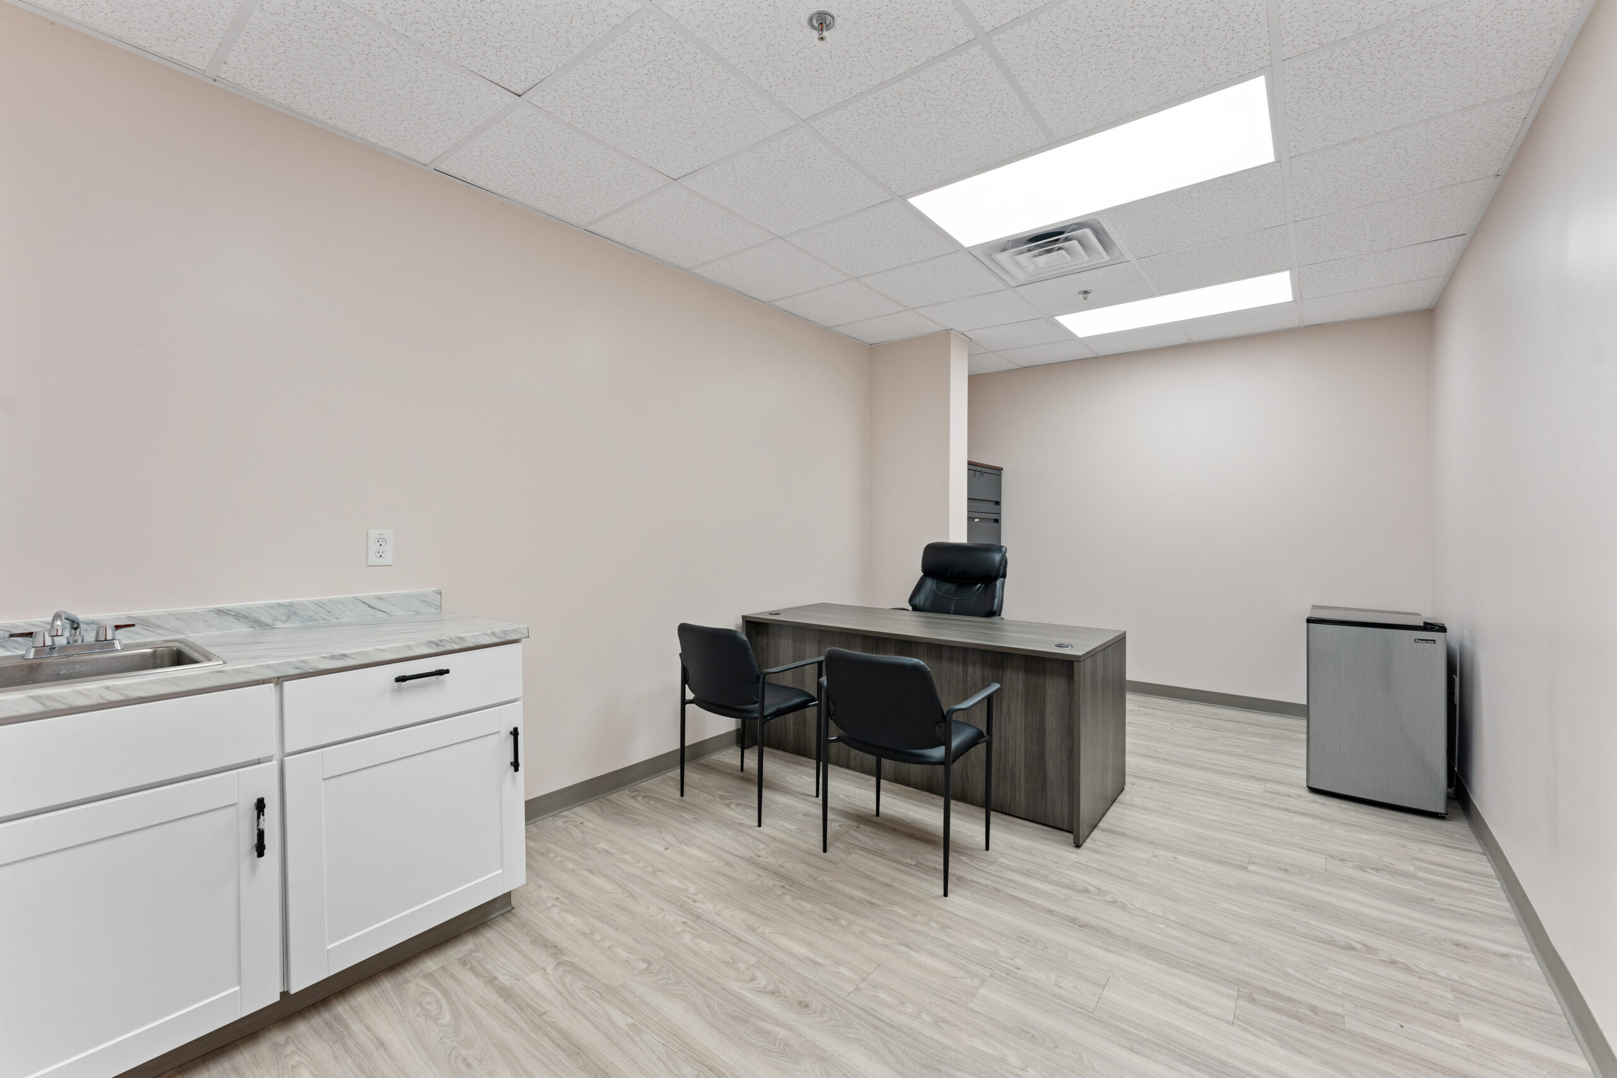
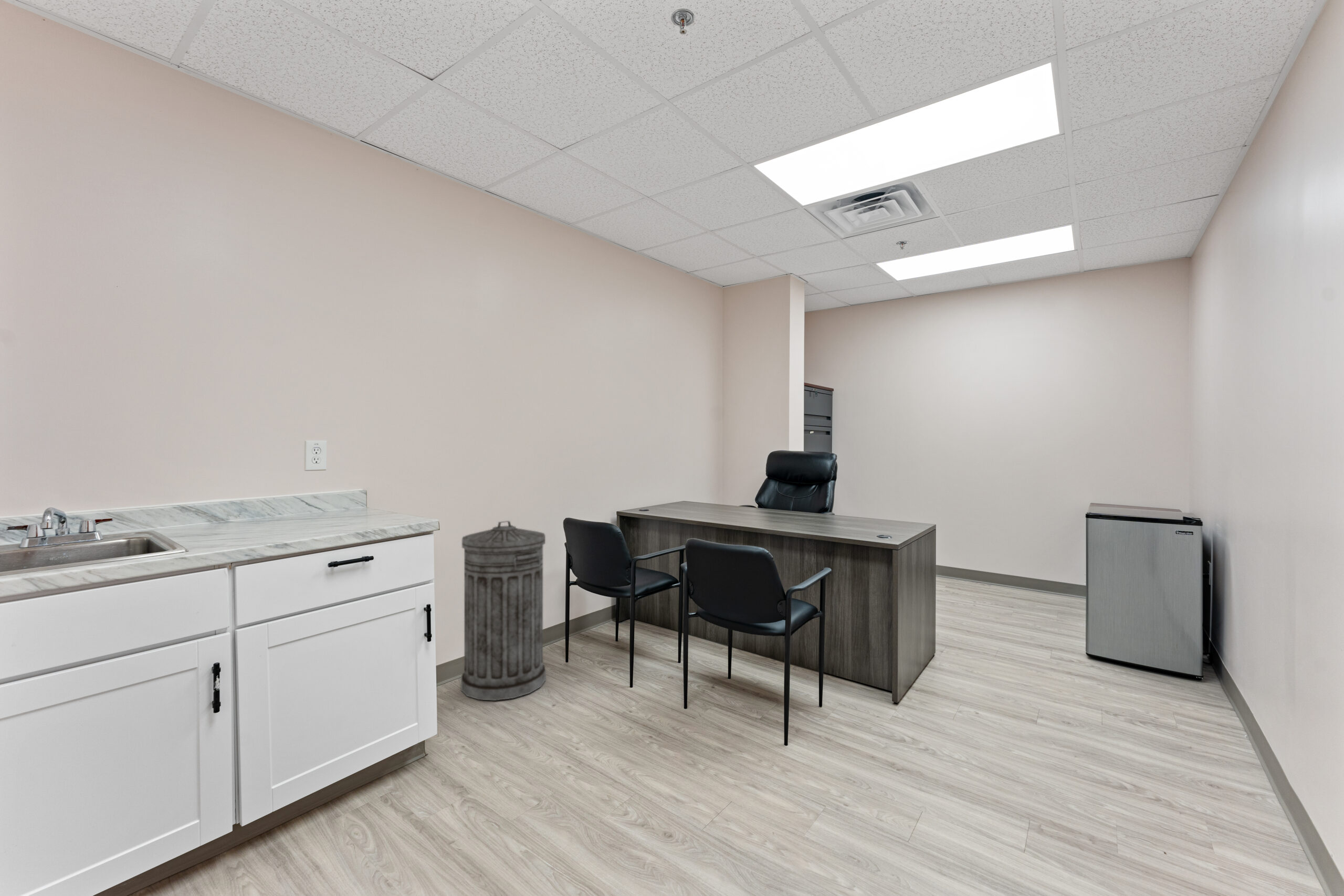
+ trash can [460,520,547,701]
